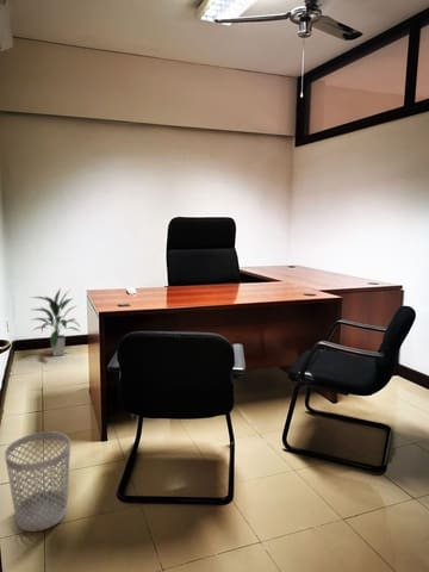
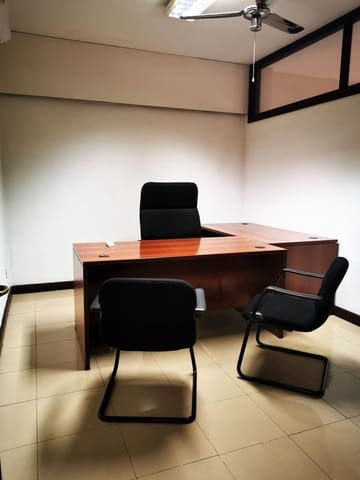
- wastebasket [4,430,72,533]
- indoor plant [30,287,82,358]
